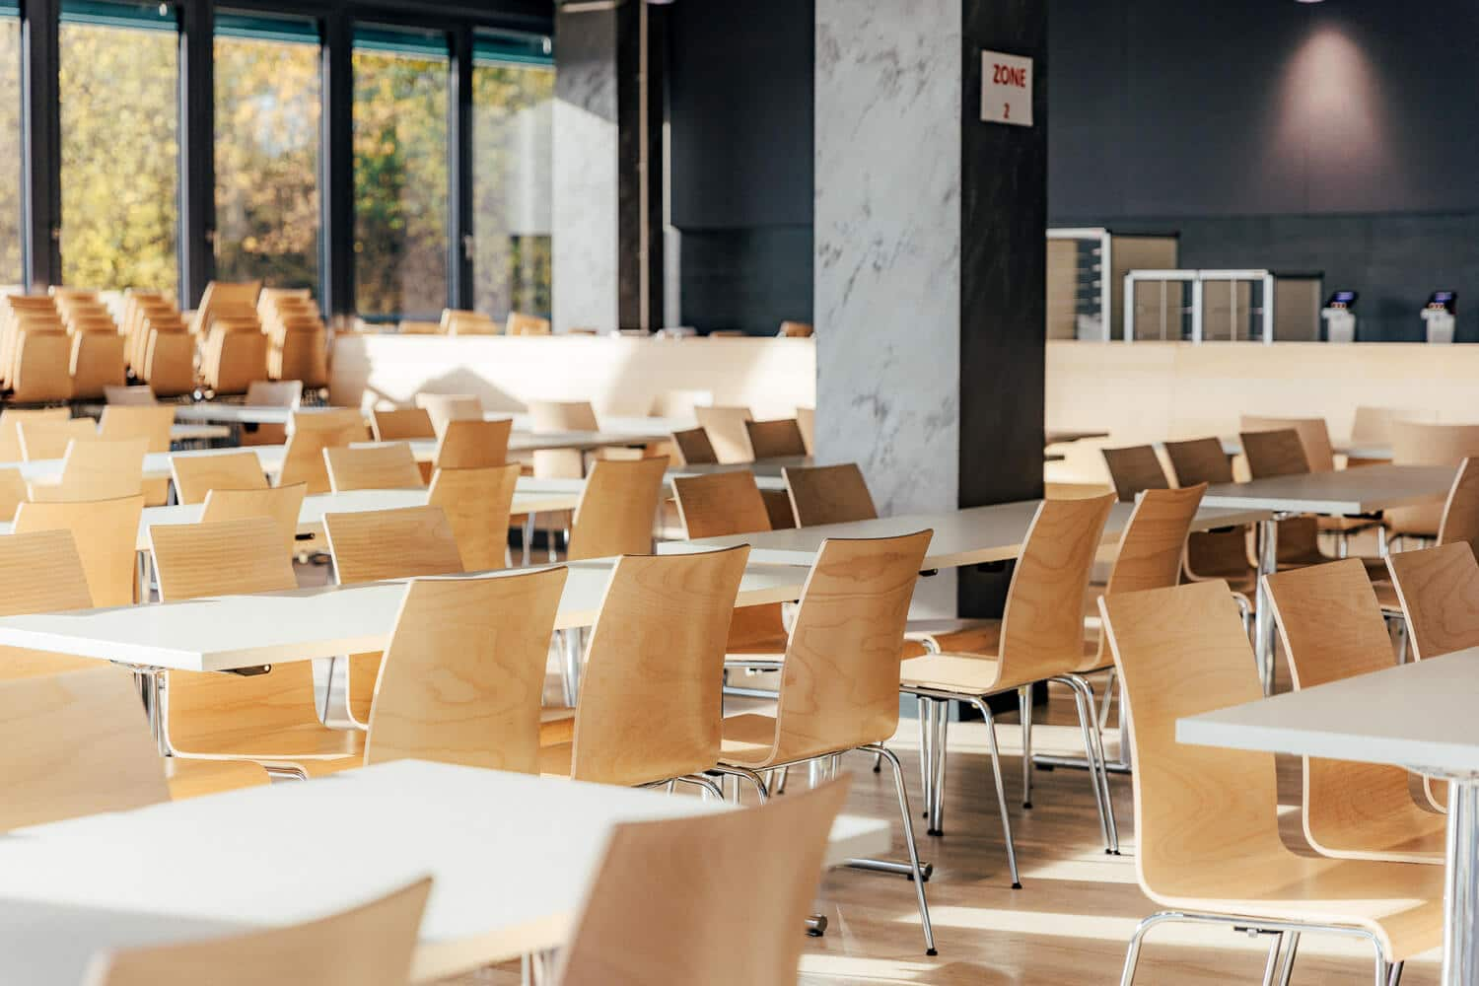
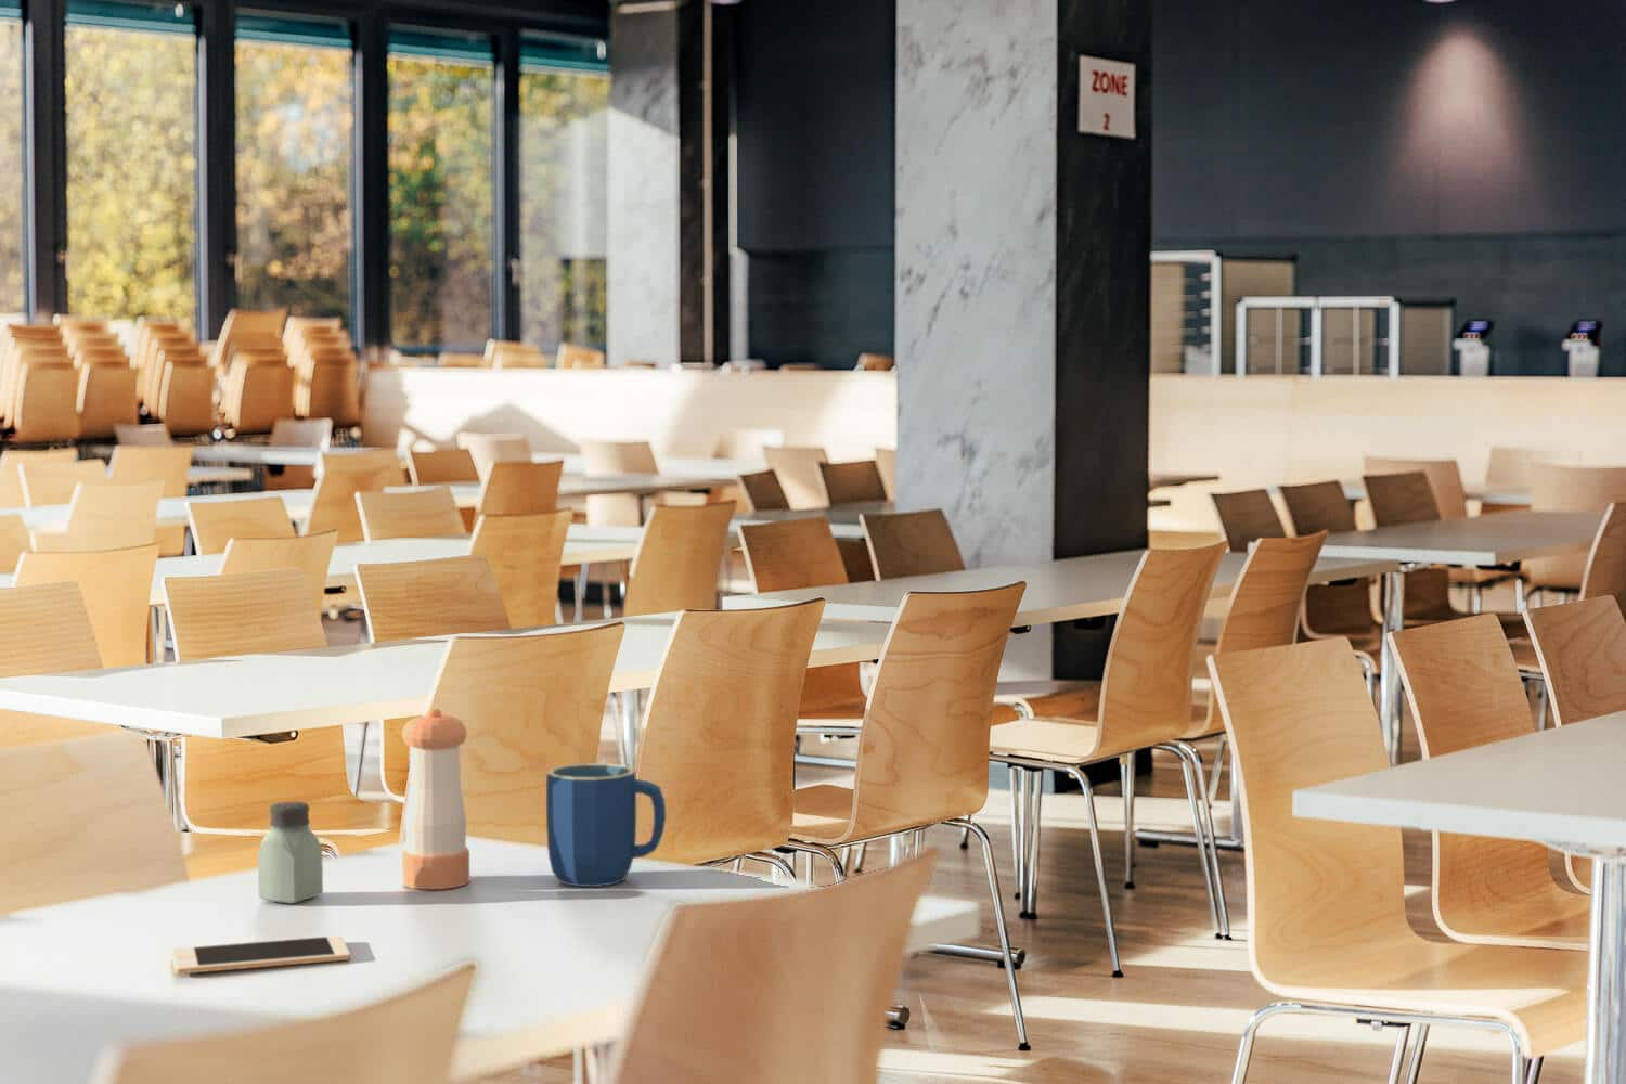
+ cell phone [171,934,351,975]
+ saltshaker [256,801,324,905]
+ mug [546,762,667,888]
+ pepper shaker [402,707,471,890]
